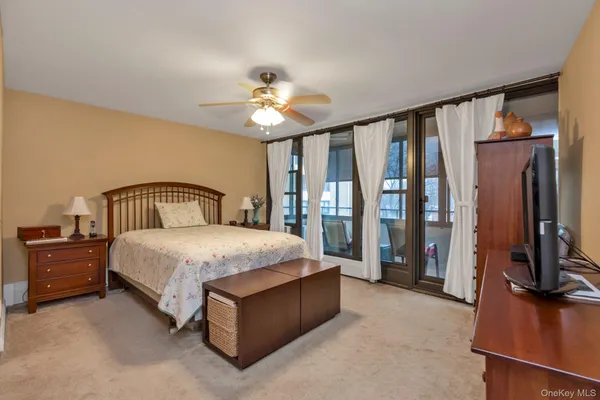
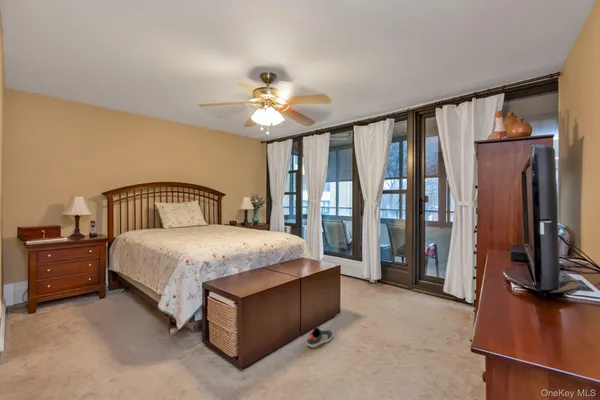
+ sneaker [306,327,334,349]
